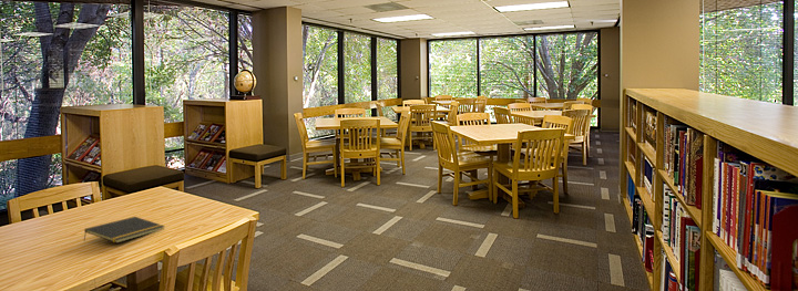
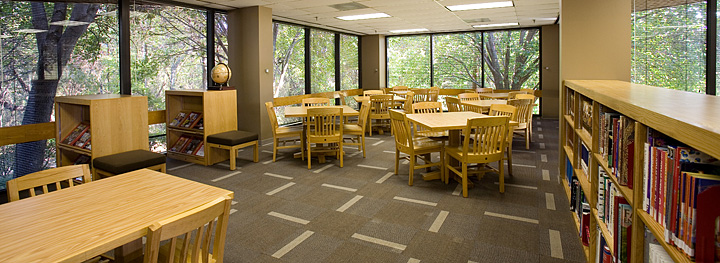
- notepad [83,216,166,245]
